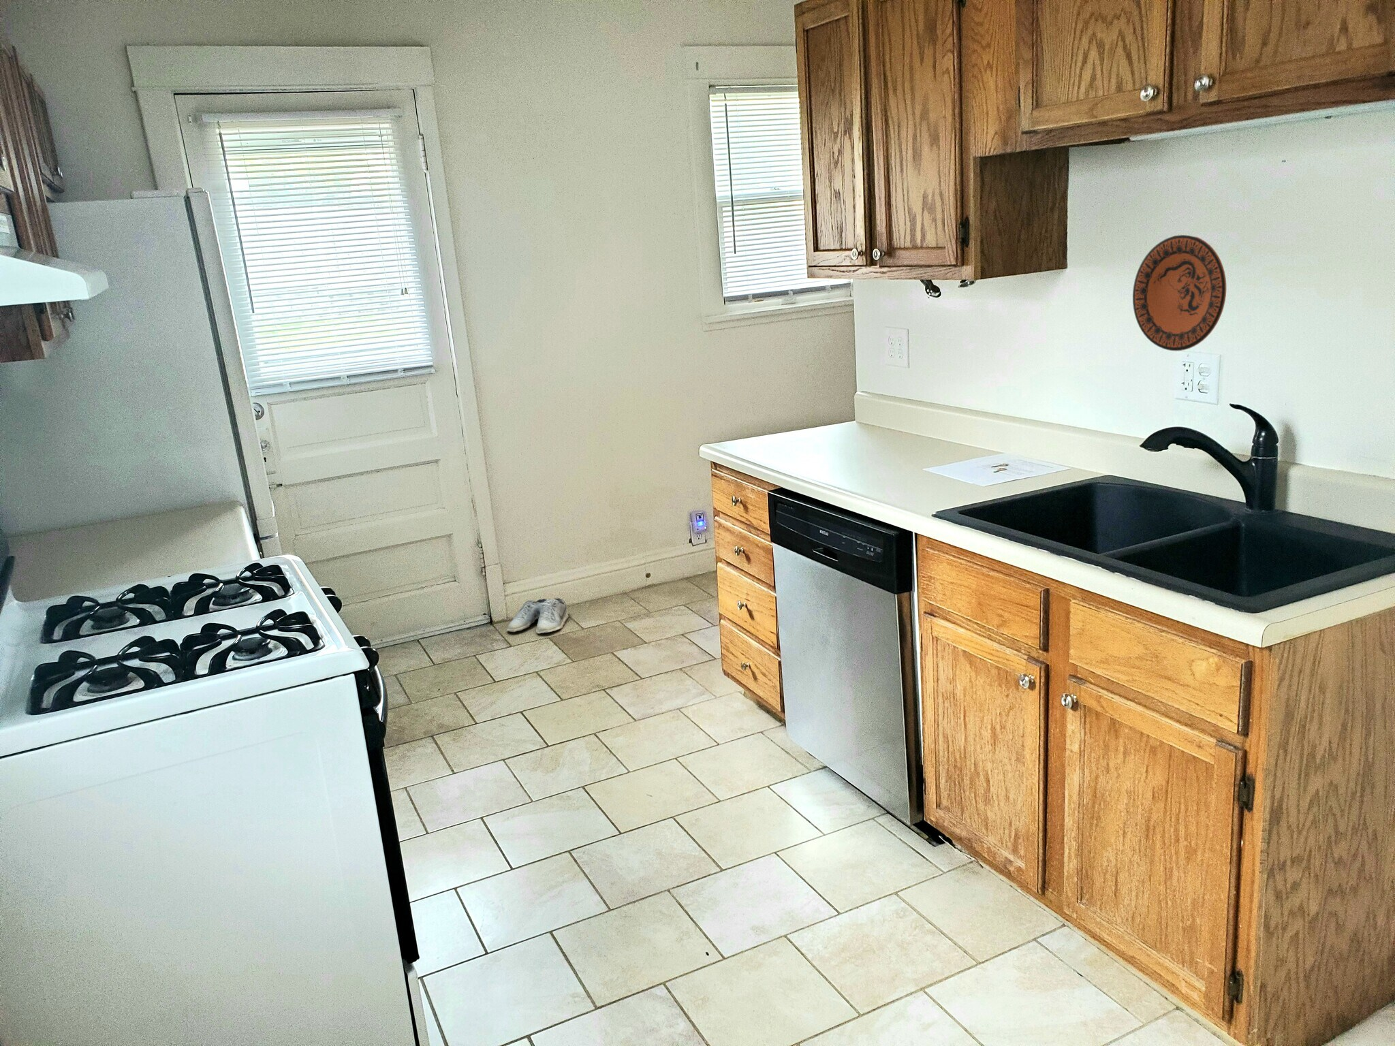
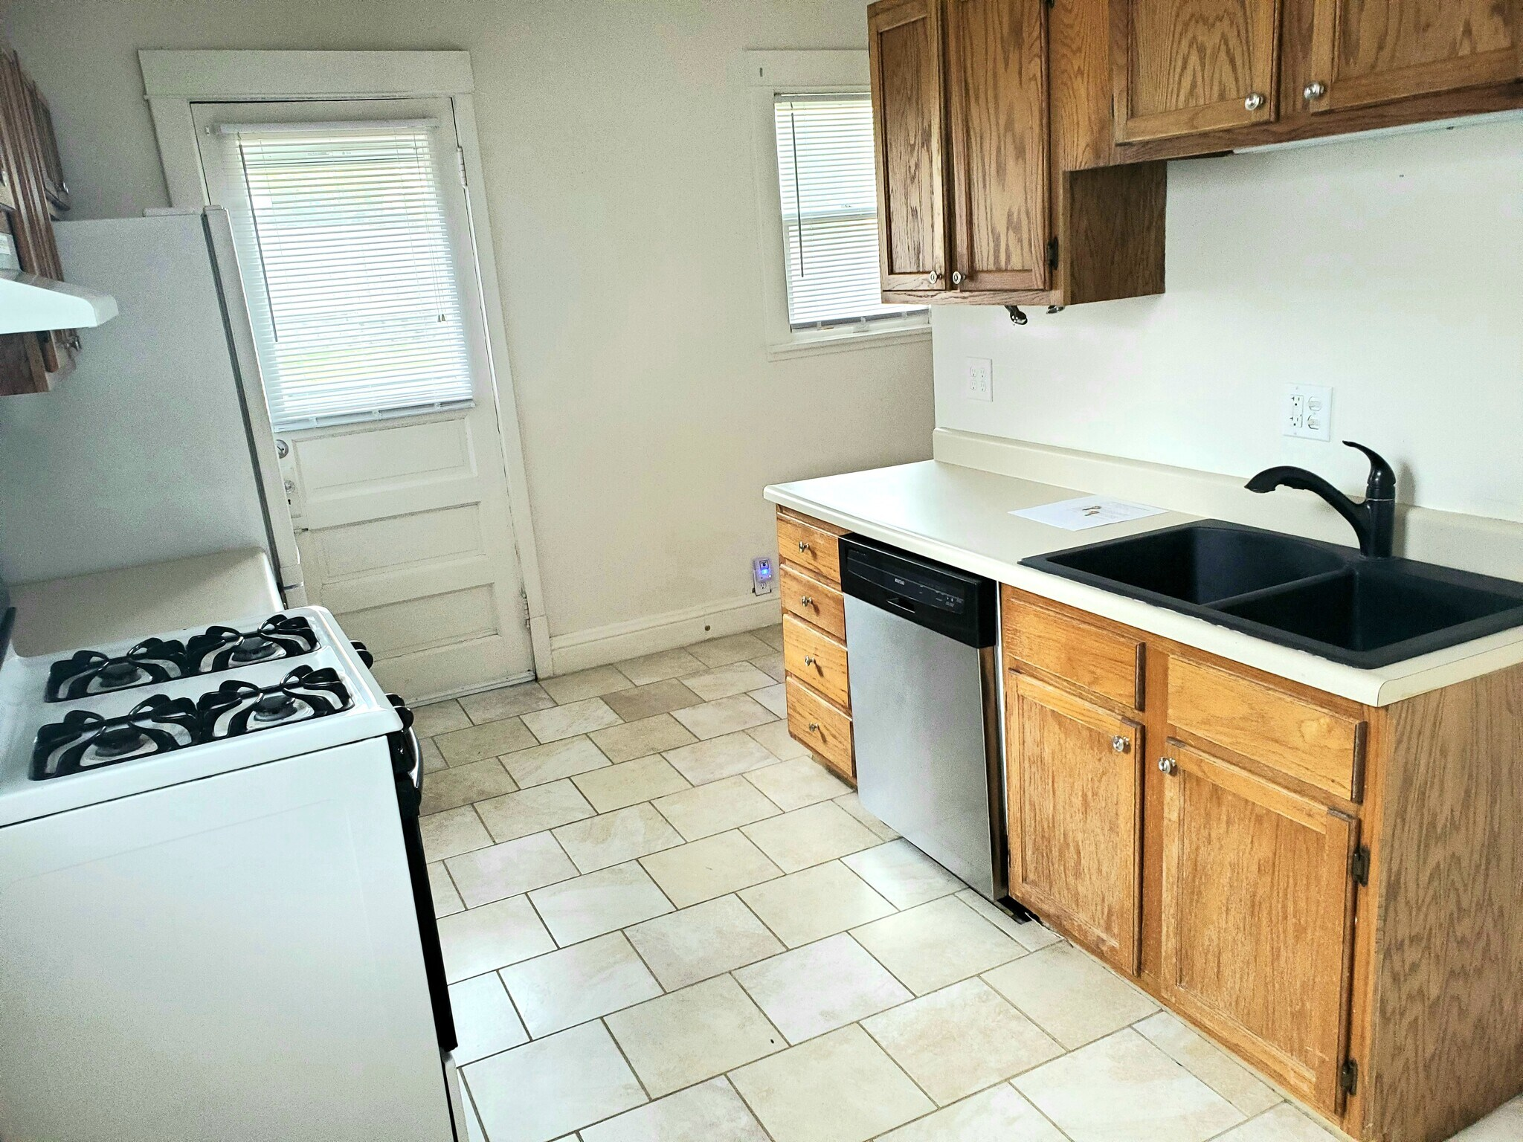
- decorative plate [1132,234,1227,352]
- shoe [506,598,569,634]
